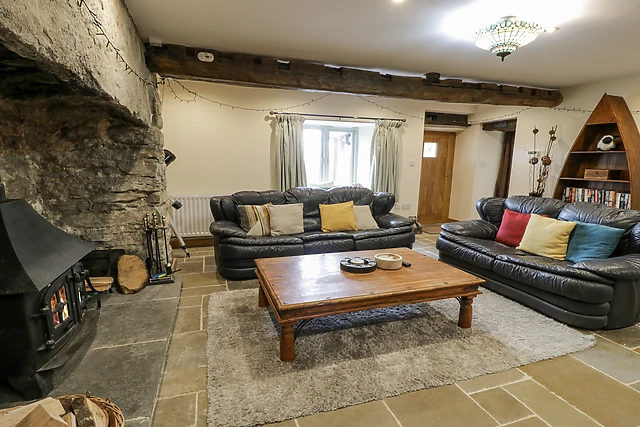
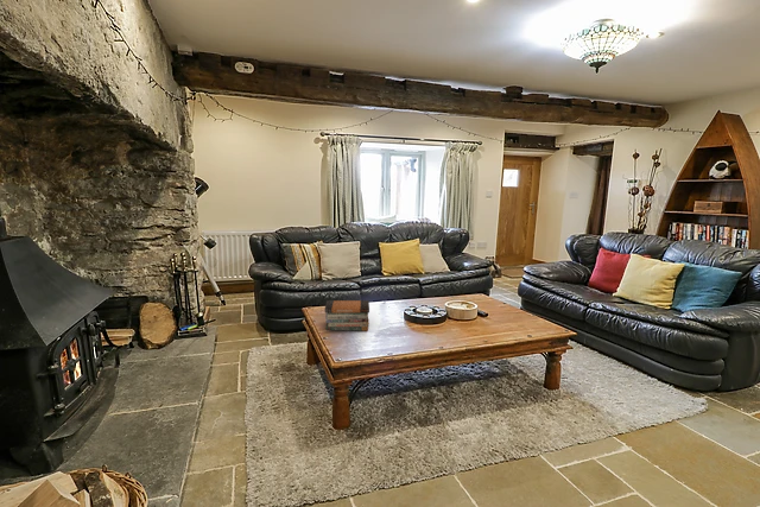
+ book stack [324,299,370,332]
